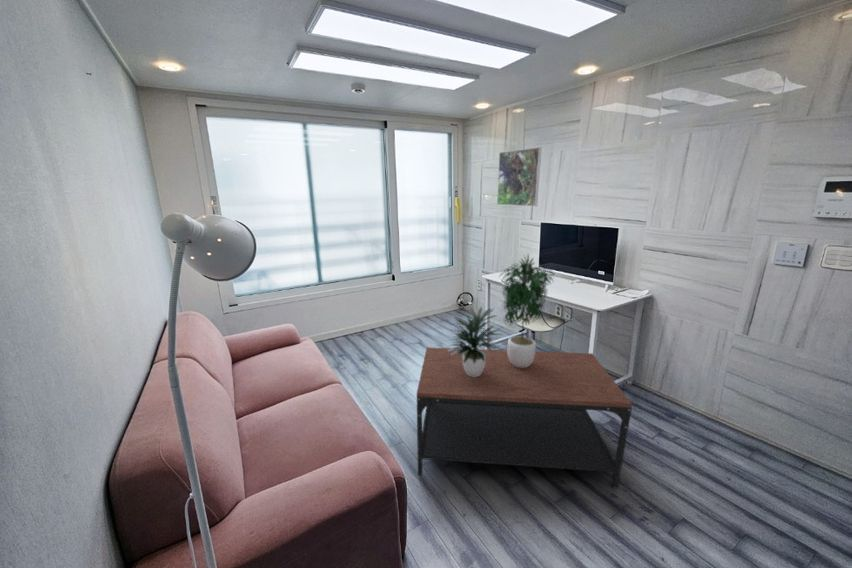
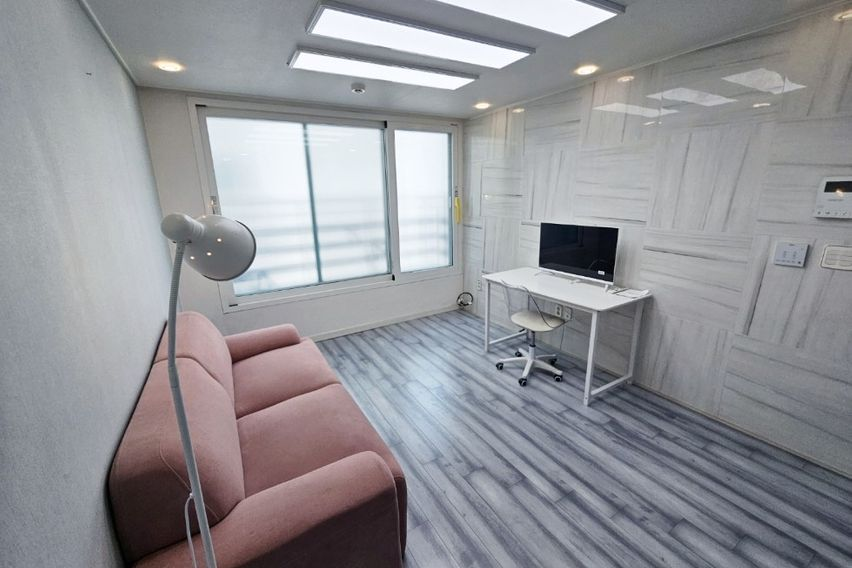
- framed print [496,146,543,207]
- potted plant [447,252,555,377]
- coffee table [416,346,633,489]
